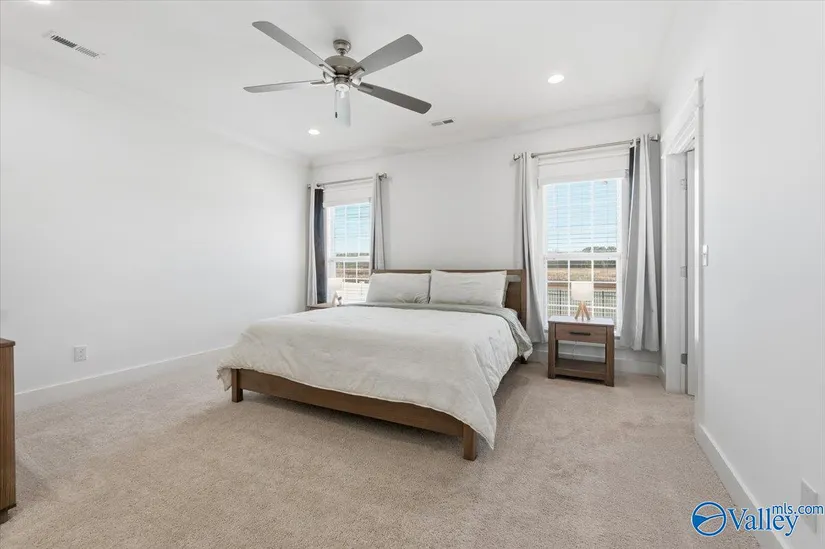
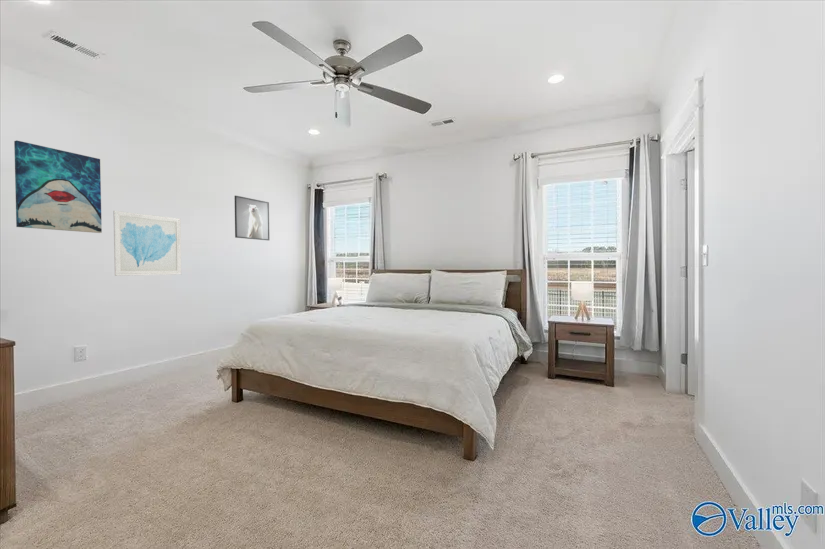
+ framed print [234,195,270,241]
+ wall art [13,139,103,234]
+ wall art [112,210,182,277]
